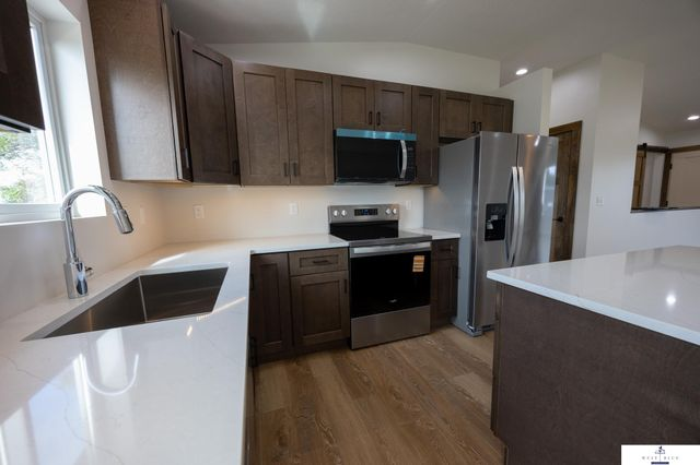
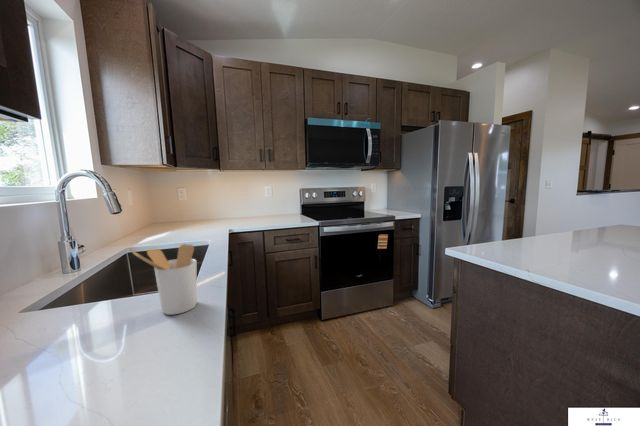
+ utensil holder [131,243,198,316]
